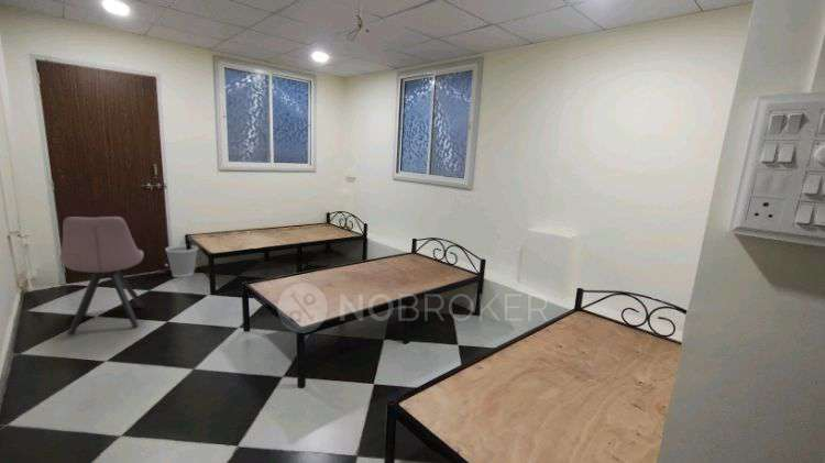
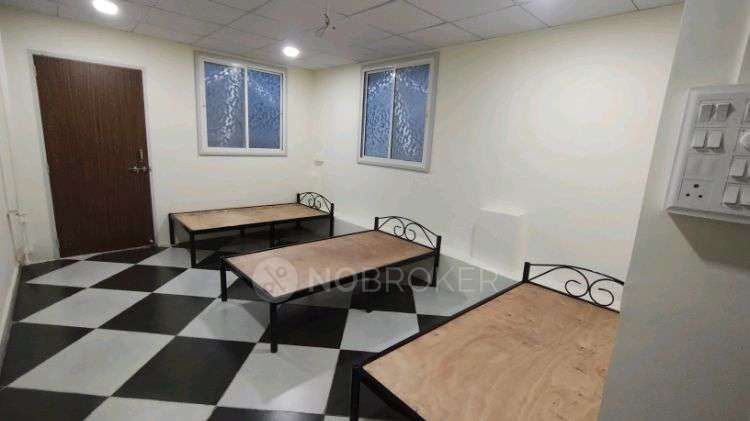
- wastebasket [164,244,199,278]
- chair [59,216,146,337]
